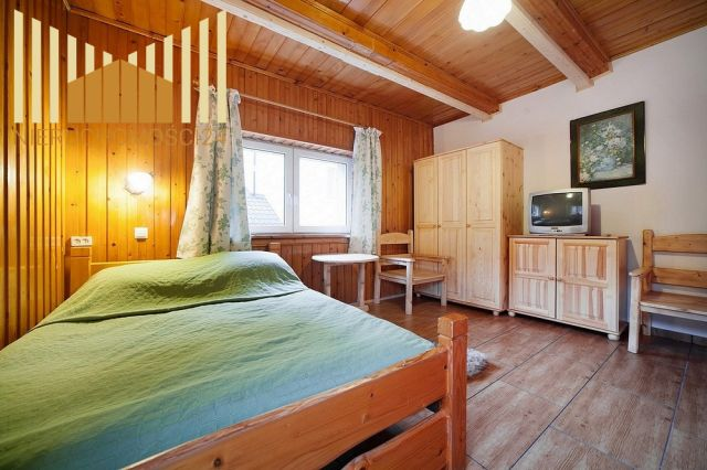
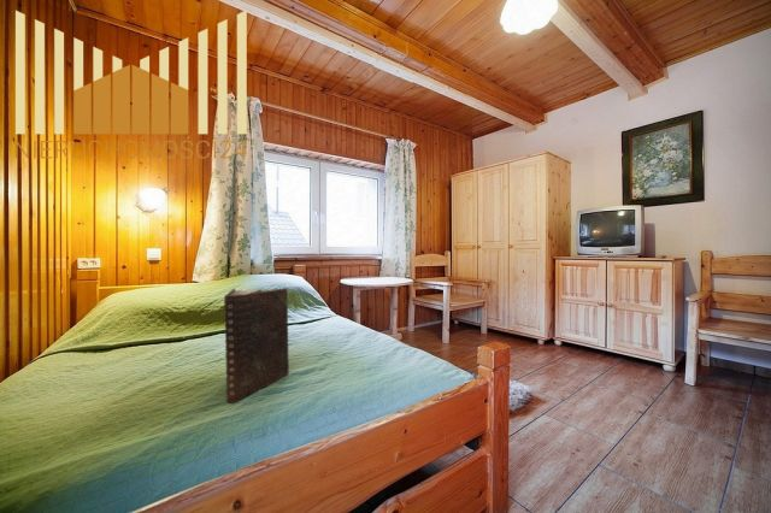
+ book [223,287,290,403]
